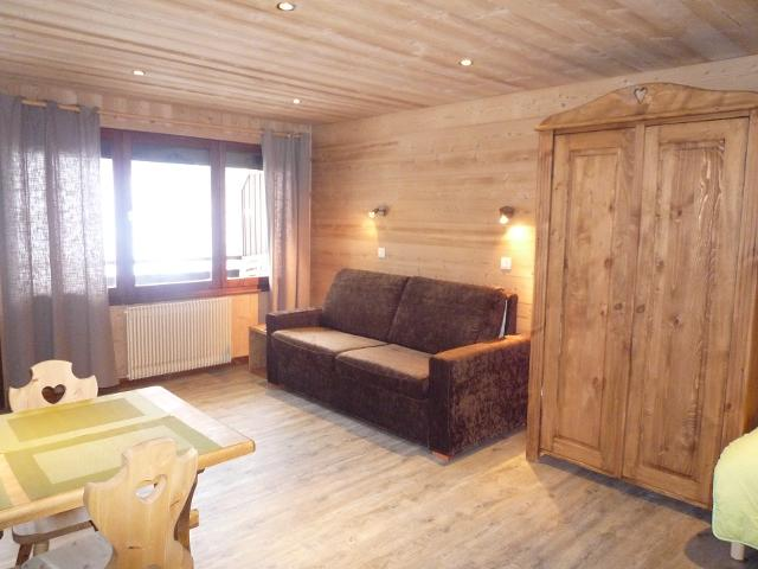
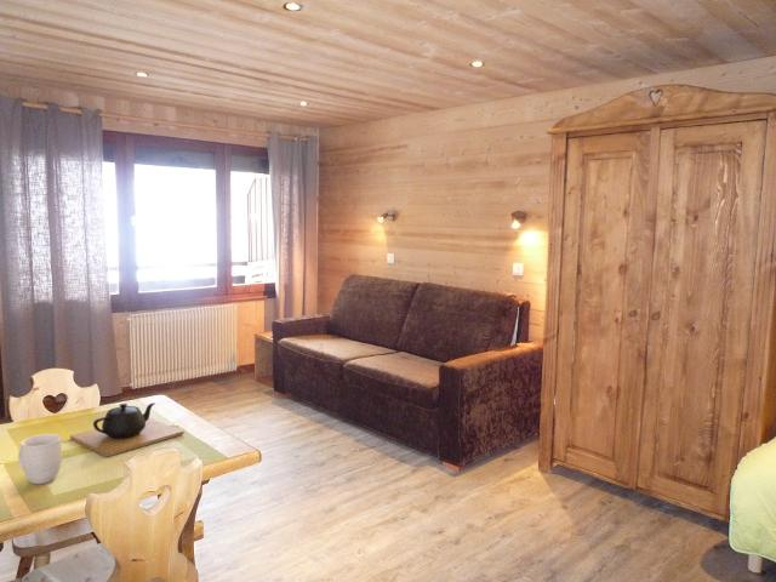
+ teapot [69,401,186,458]
+ mug [17,433,63,485]
